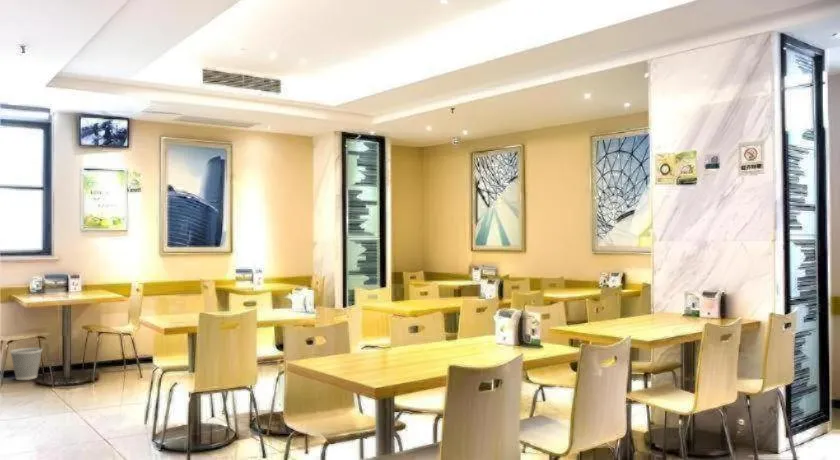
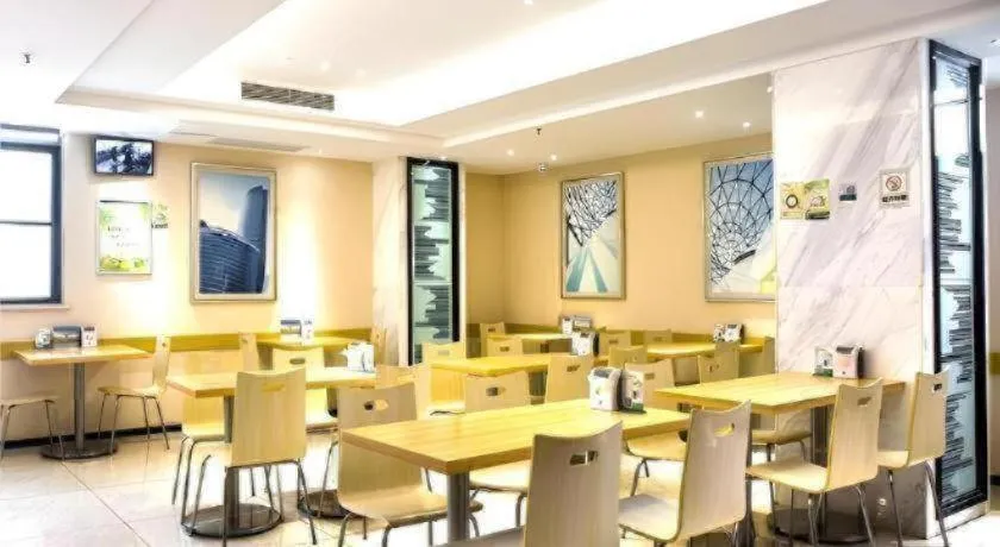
- wastebasket [9,347,44,381]
